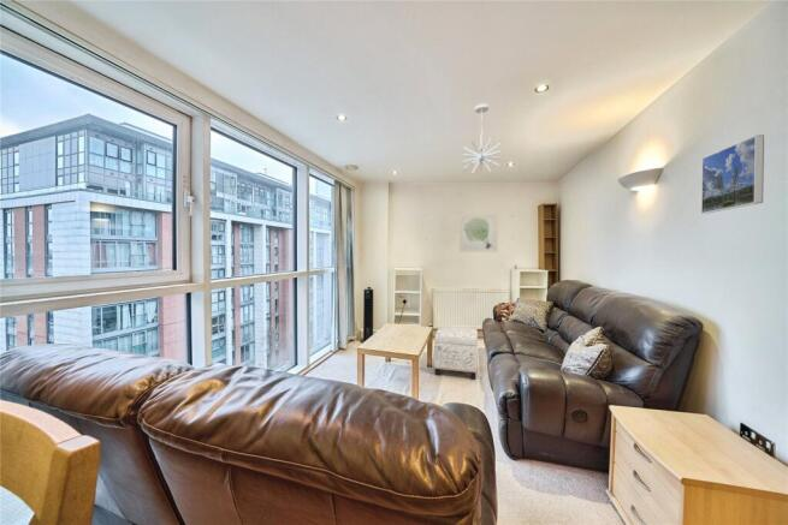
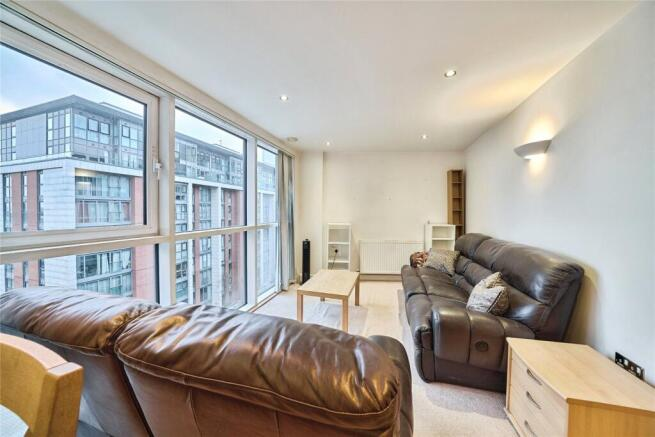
- ottoman [433,326,479,381]
- wall art [458,213,499,253]
- pendant light [461,102,503,179]
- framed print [700,133,765,215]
